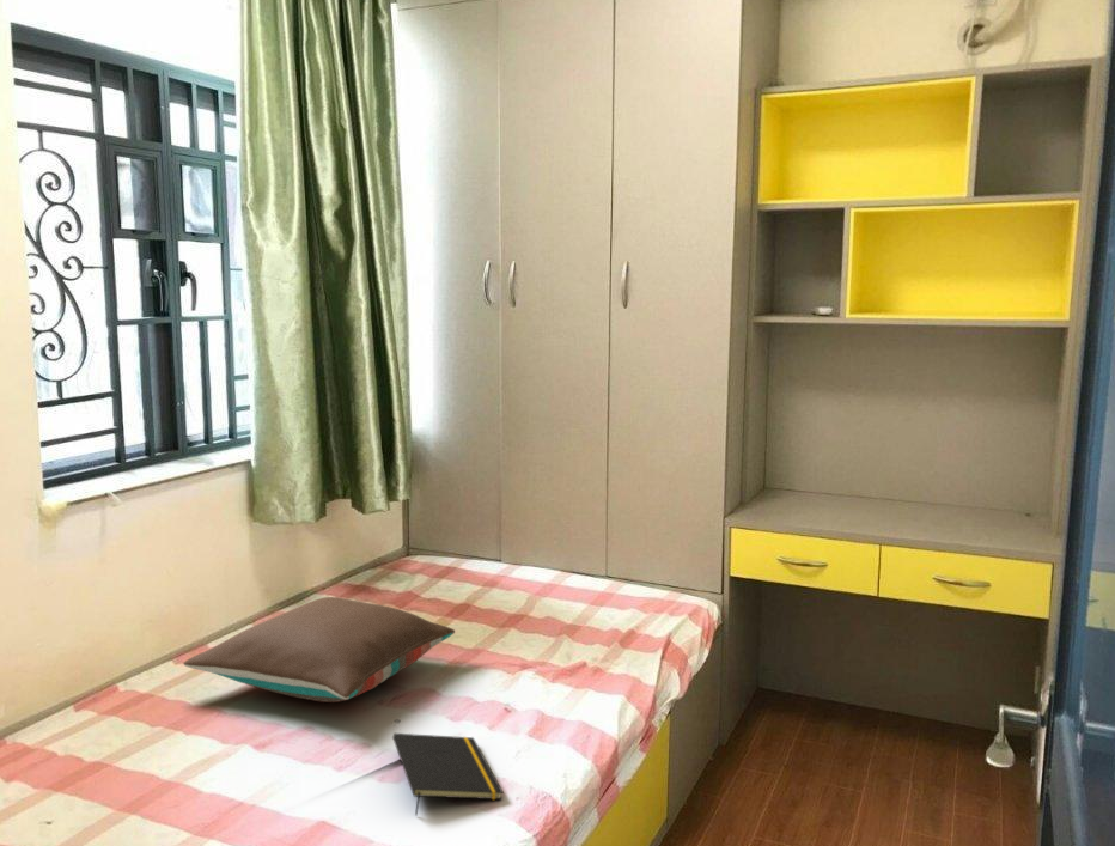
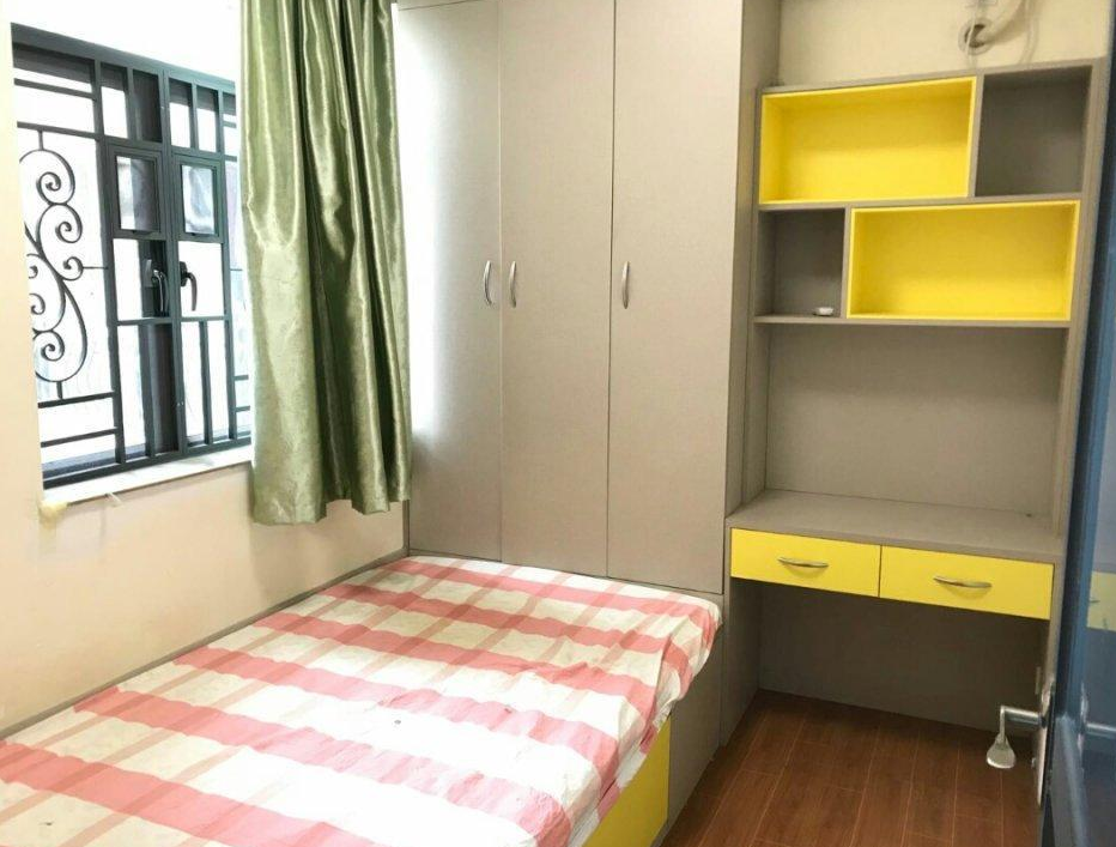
- notepad [391,732,505,816]
- pillow [183,596,456,704]
